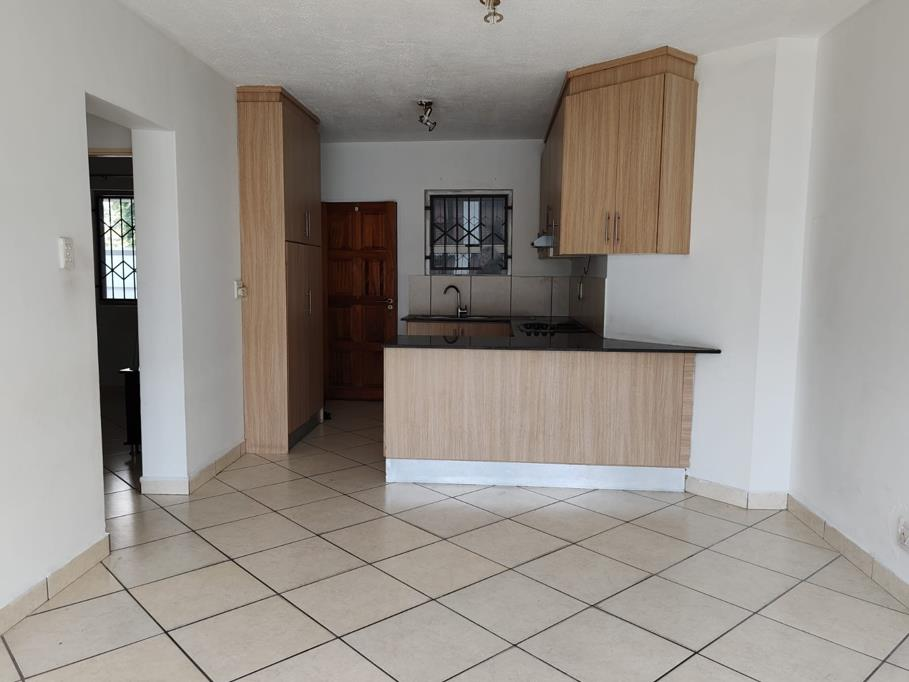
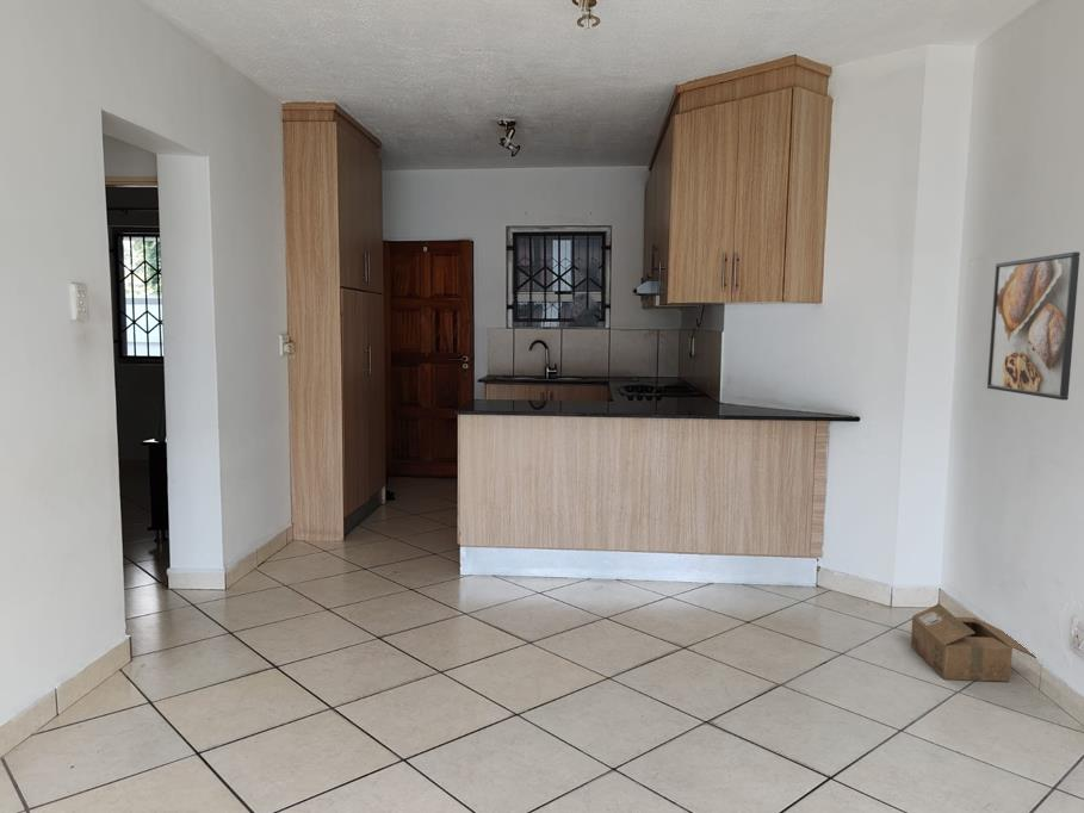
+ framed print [986,250,1082,402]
+ cardboard box [910,602,1037,683]
